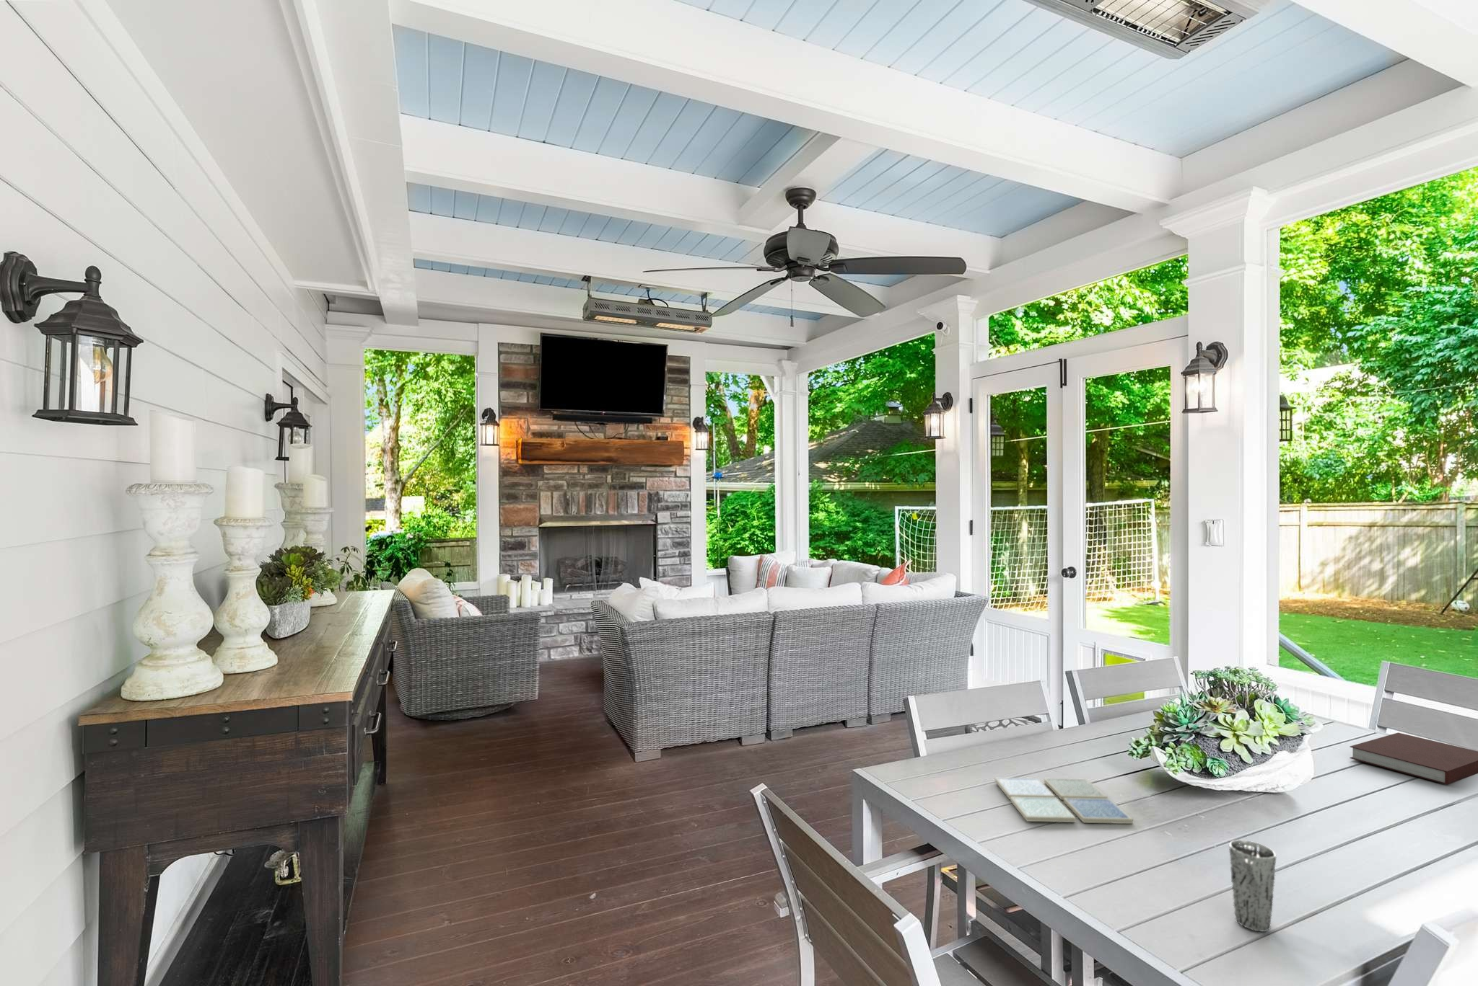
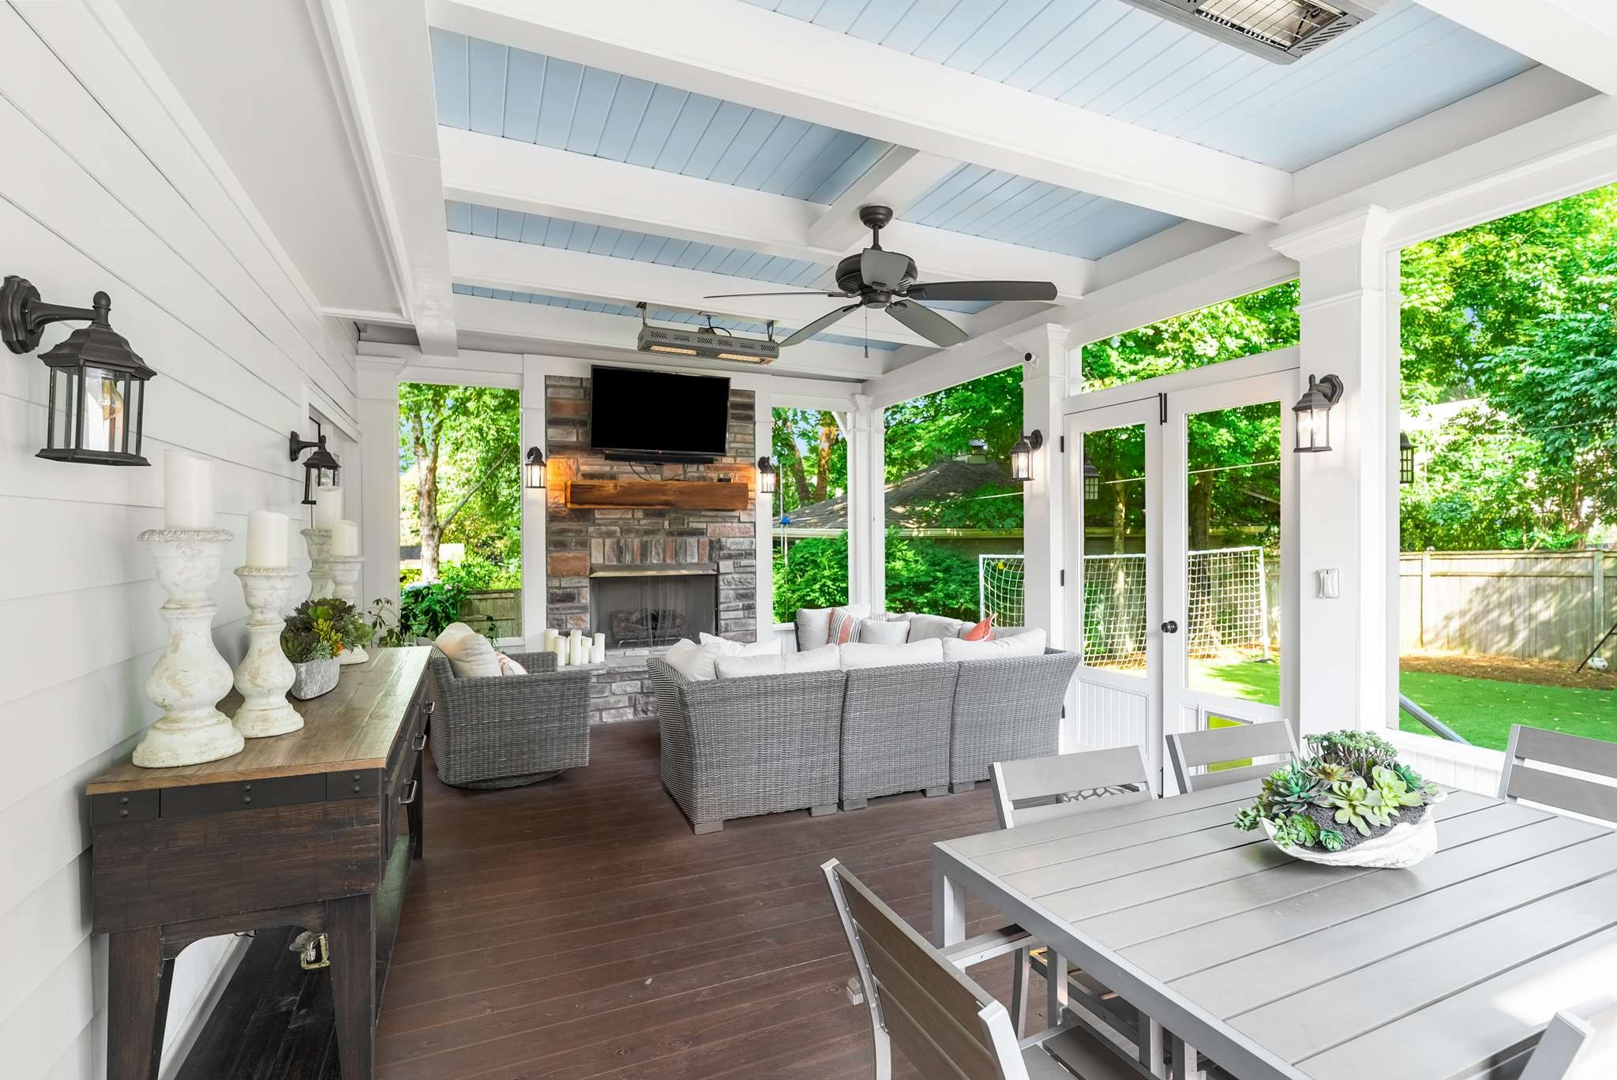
- drink coaster [995,777,1133,824]
- notebook [1349,732,1478,786]
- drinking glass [1228,839,1276,933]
